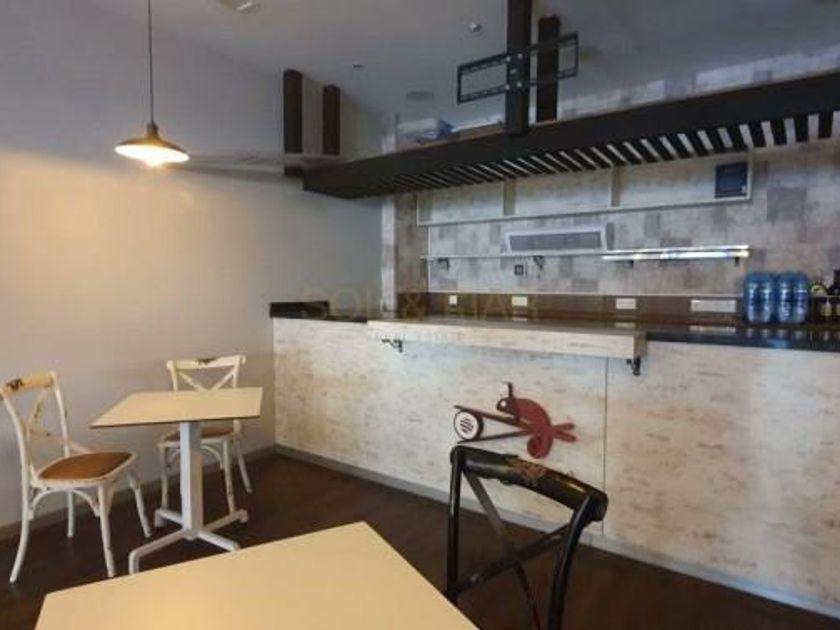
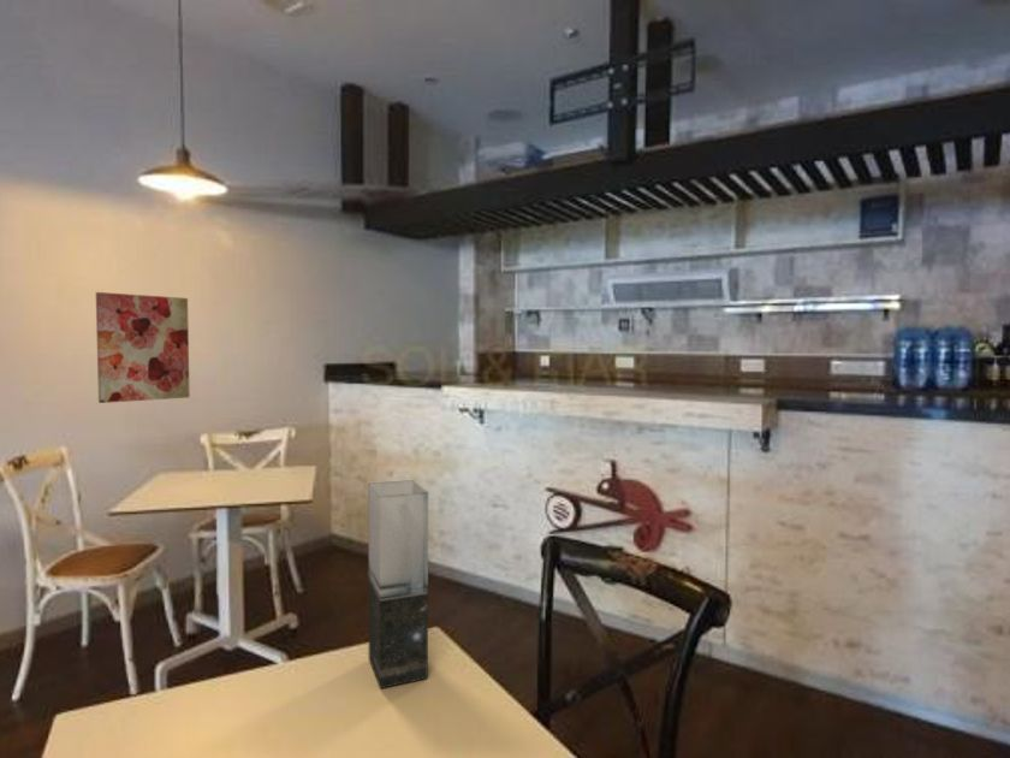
+ vase [367,479,429,689]
+ wall art [95,291,191,404]
